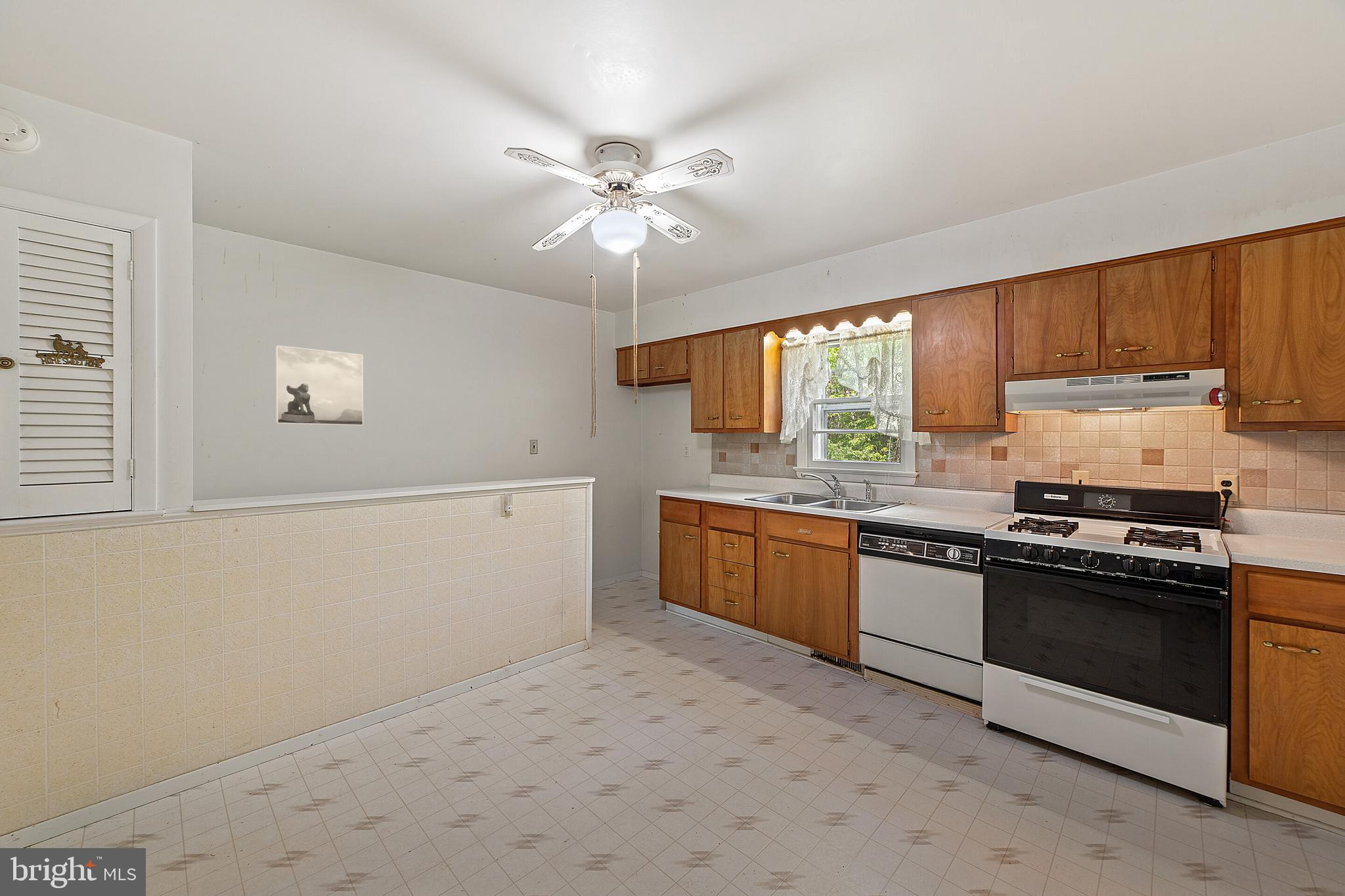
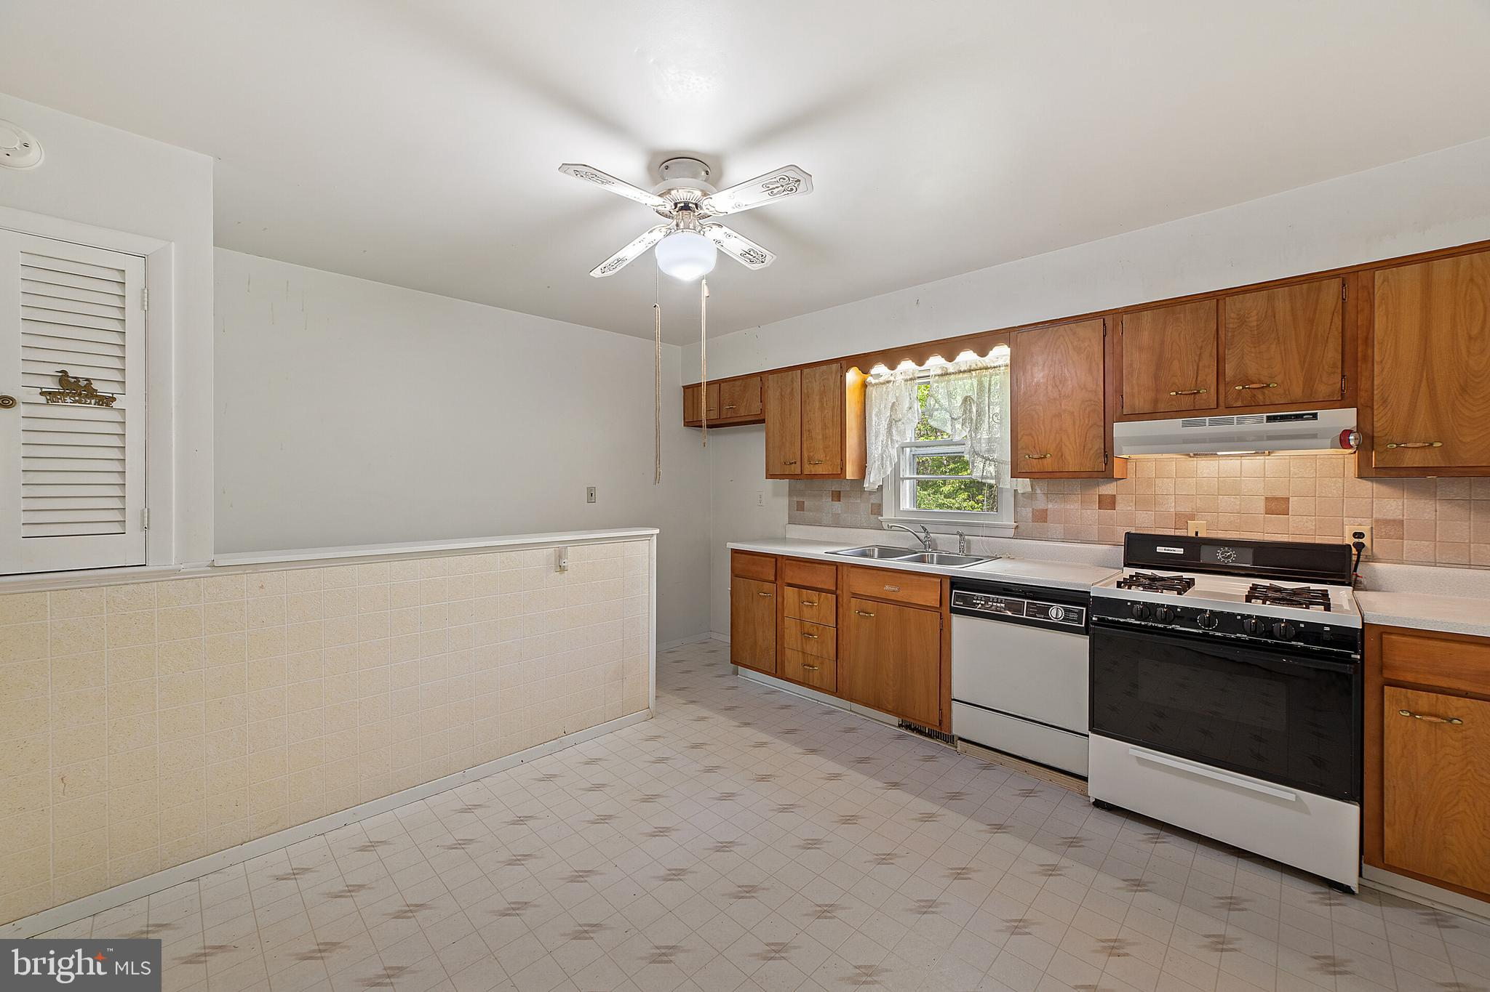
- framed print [275,345,364,426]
